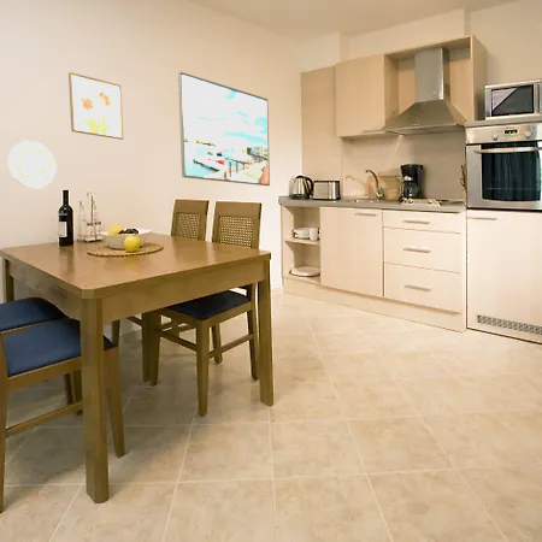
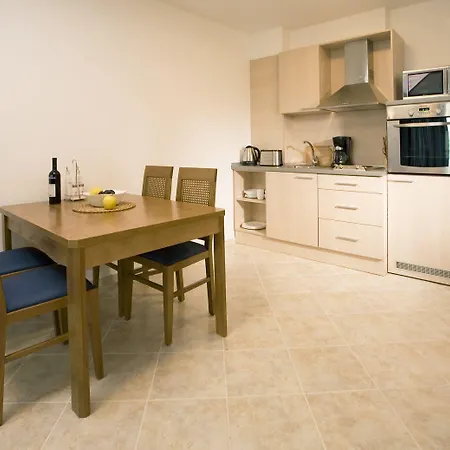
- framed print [177,70,271,187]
- decorative plate [6,140,58,190]
- wall art [67,71,124,141]
